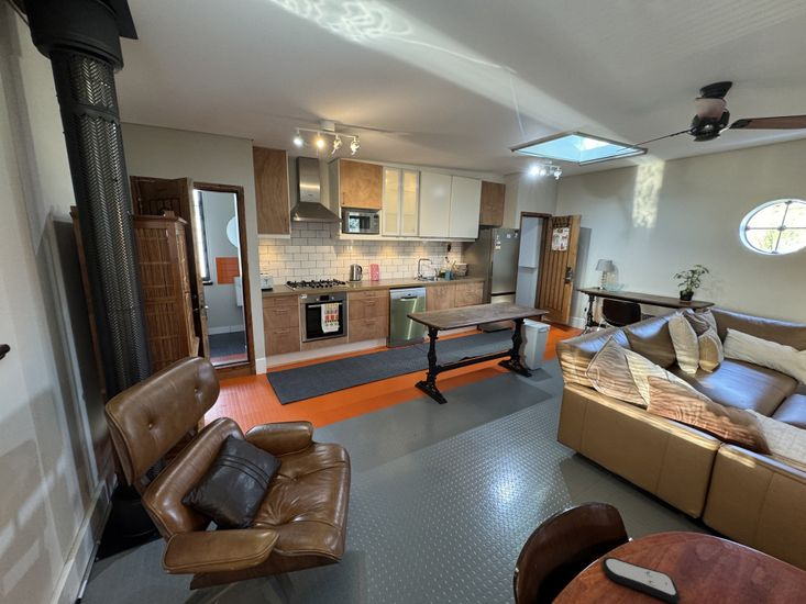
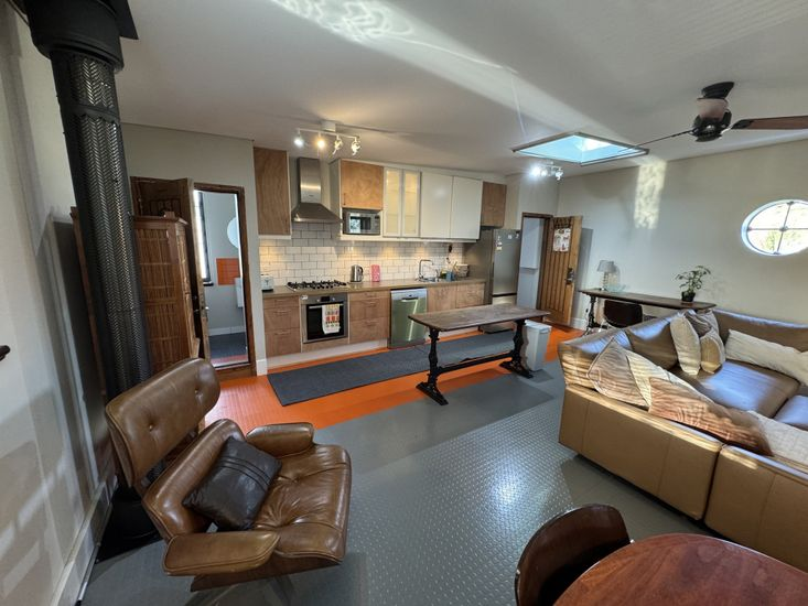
- remote control [601,556,681,604]
